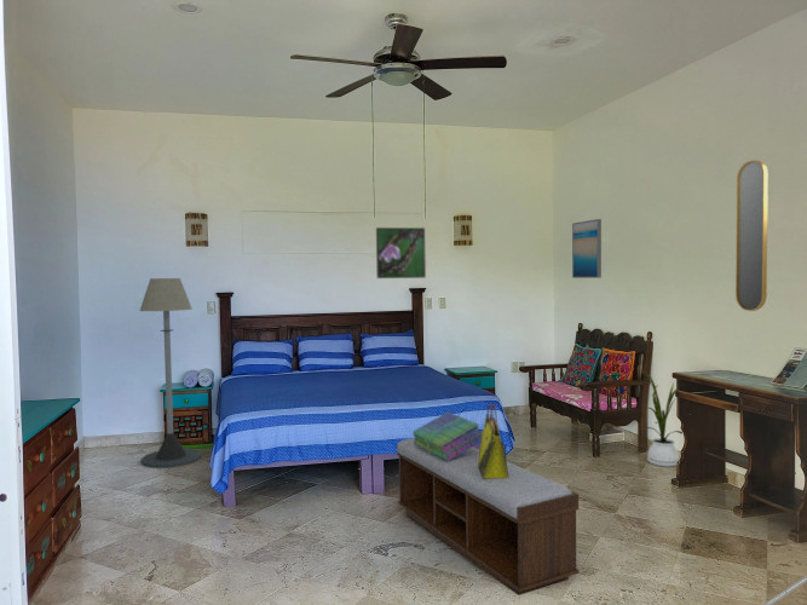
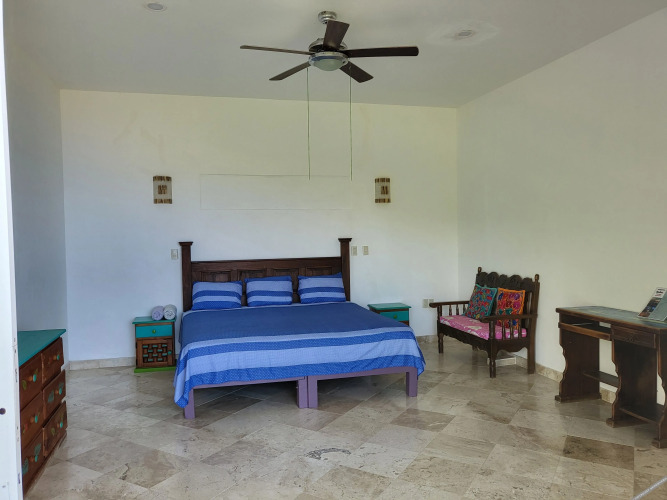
- home mirror [734,160,769,312]
- house plant [640,369,684,468]
- tote bag [478,403,508,478]
- stack of books [411,411,483,461]
- floor lamp [139,277,202,469]
- wall art [571,218,603,280]
- bench [396,437,580,597]
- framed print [375,226,427,280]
